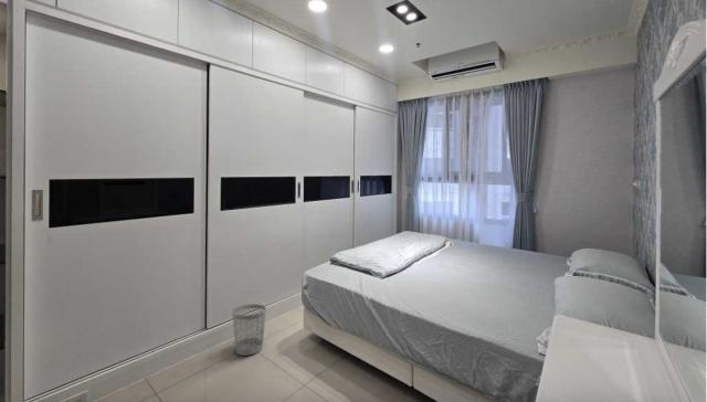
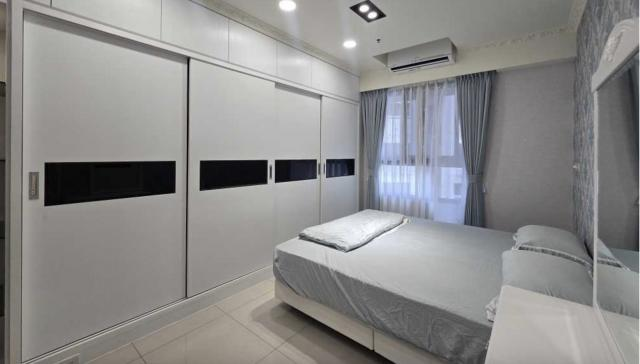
- wastebasket [231,303,267,357]
